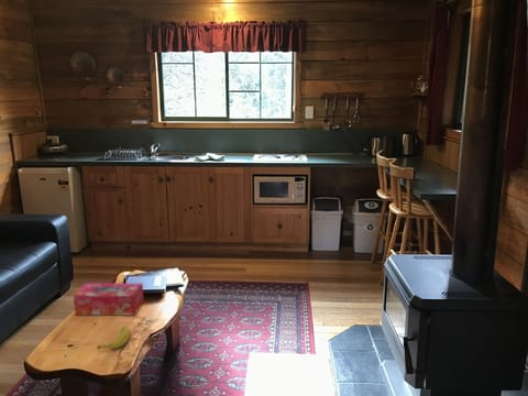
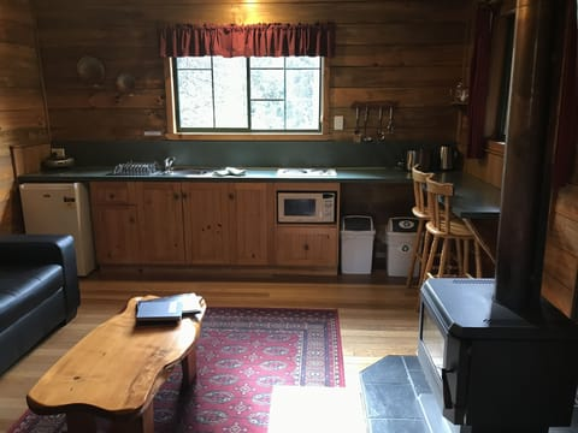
- banana [97,326,131,350]
- tissue box [73,282,145,316]
